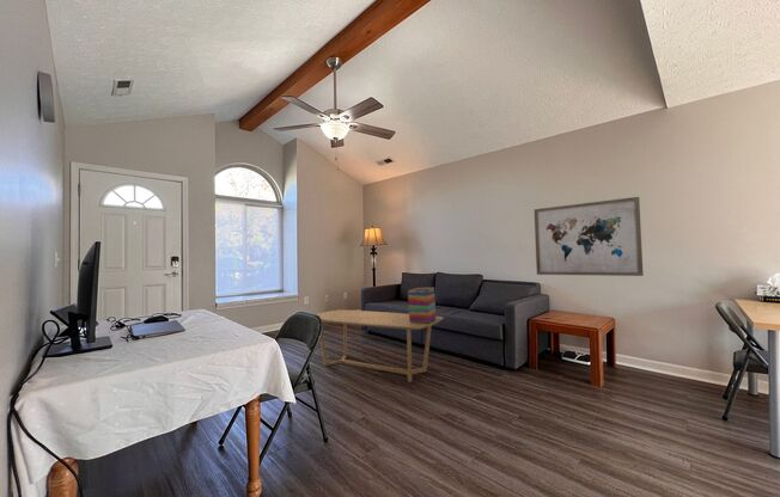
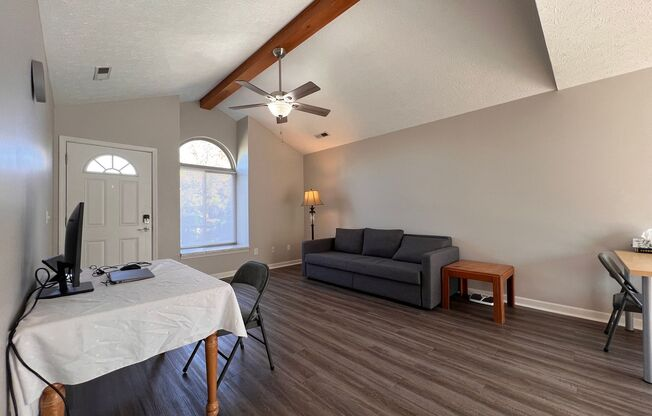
- decorative box [407,287,437,323]
- wall art [534,196,645,277]
- coffee table [316,308,445,384]
